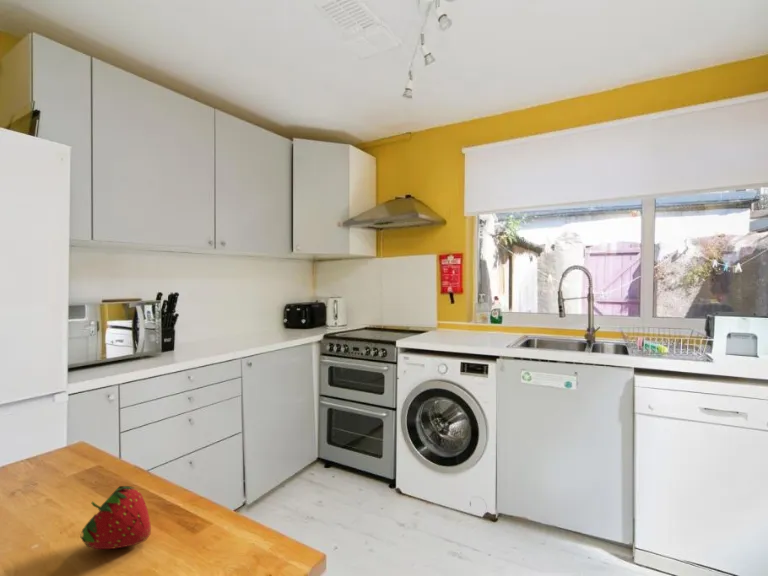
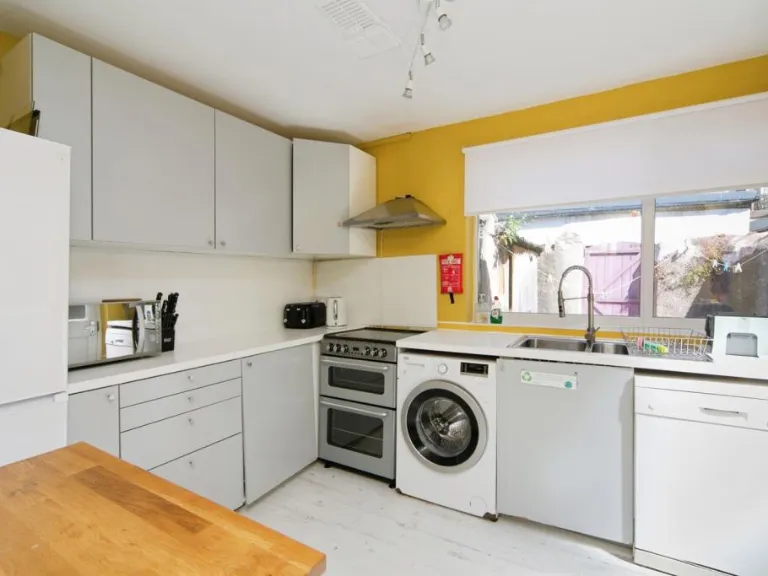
- fruit [80,485,152,550]
